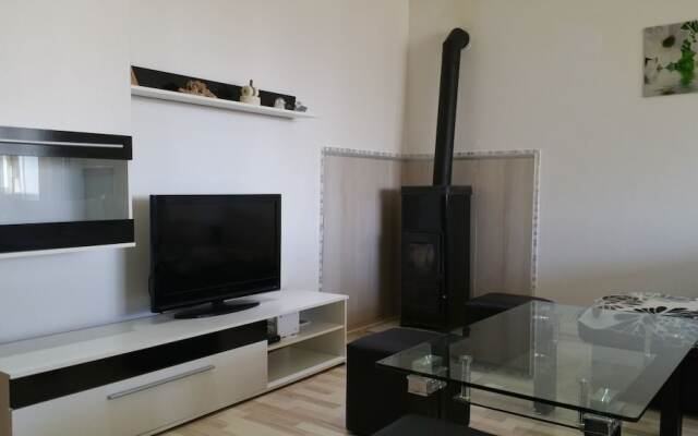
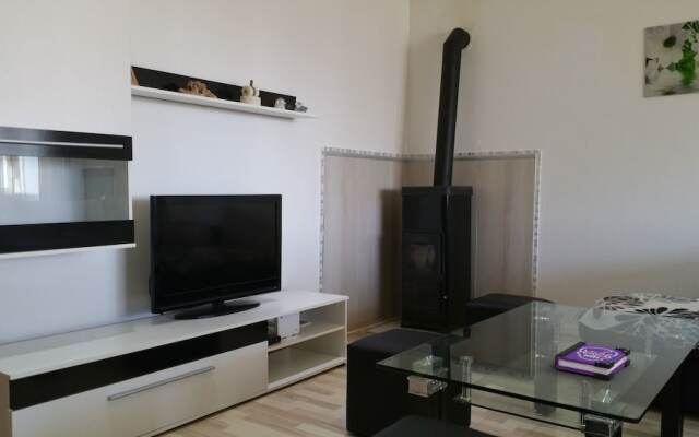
+ board game [554,340,631,382]
